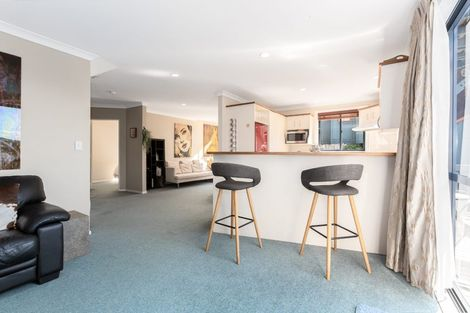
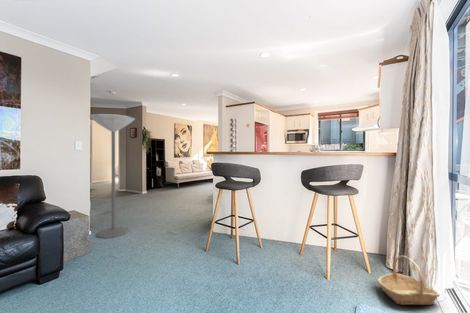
+ floor lamp [89,113,136,239]
+ basket [377,254,441,306]
